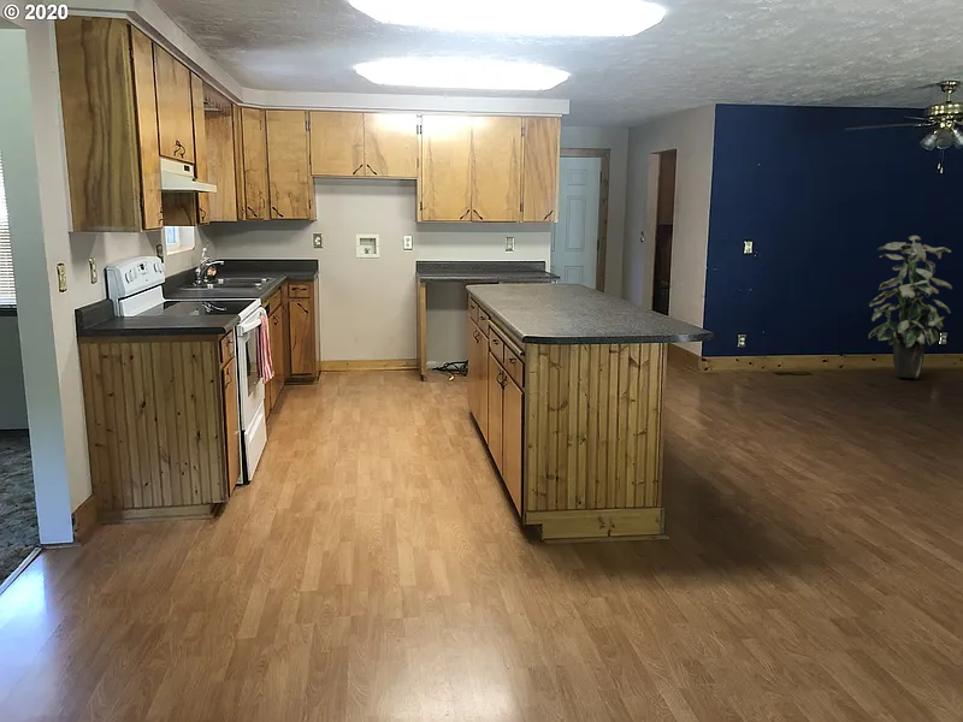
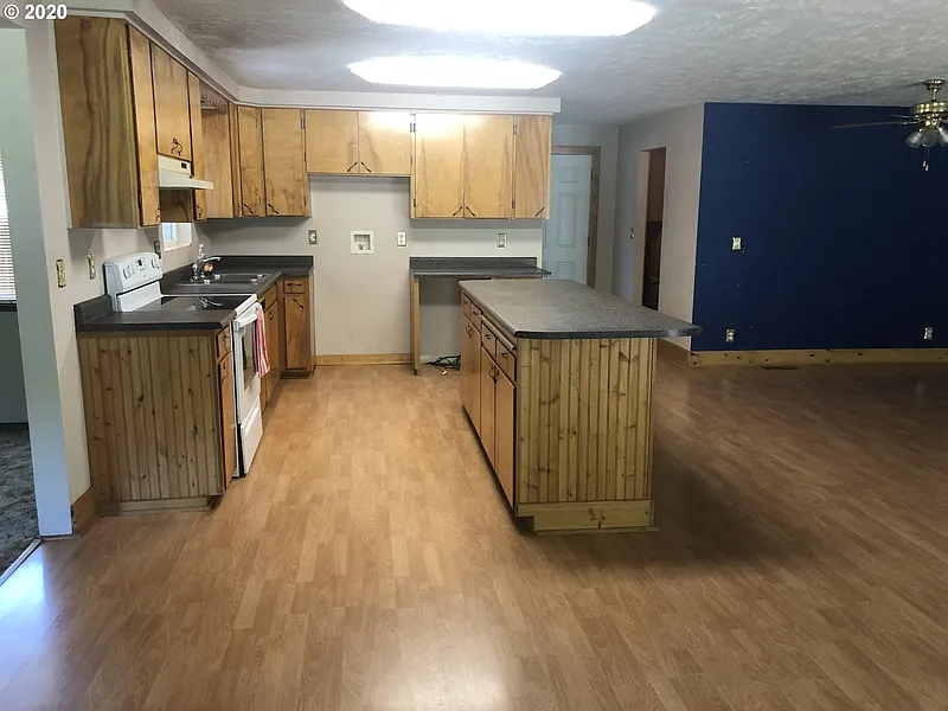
- indoor plant [868,235,953,379]
